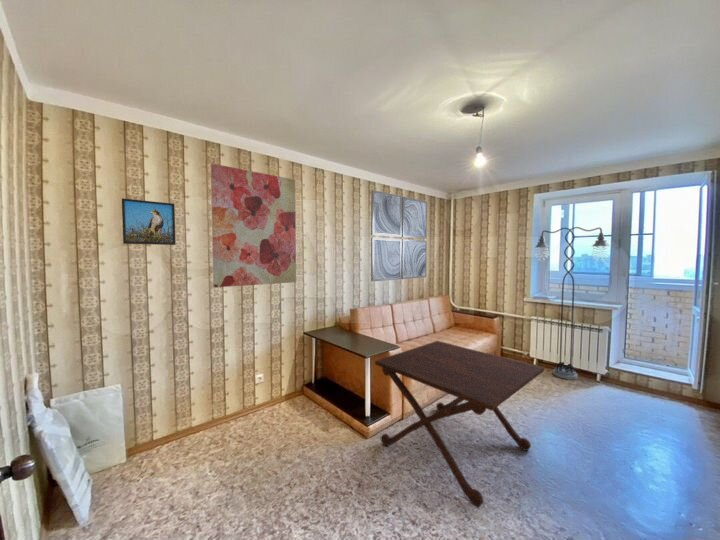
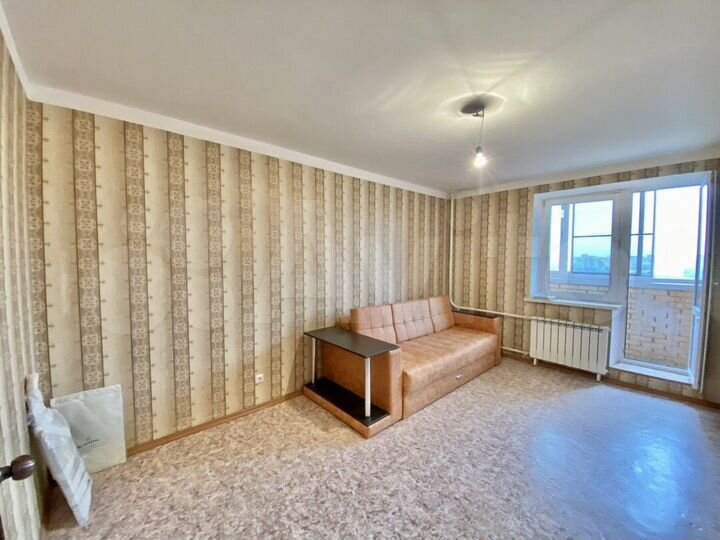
- wall art [210,163,297,288]
- wall art [370,189,428,283]
- floor lamp [534,226,611,381]
- side table [374,340,545,508]
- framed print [121,197,177,246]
